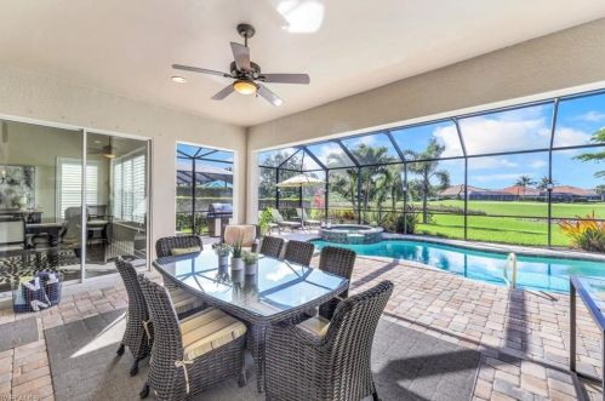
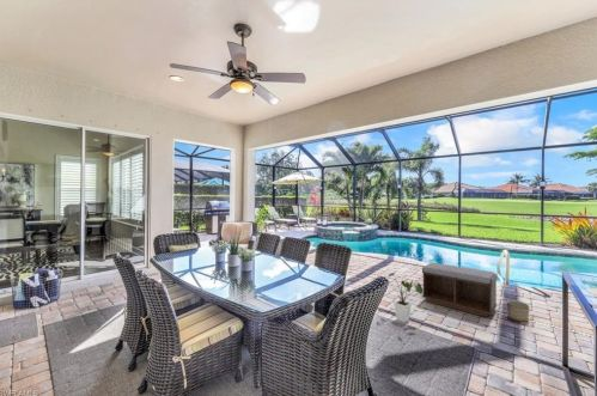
+ house plant [388,272,424,324]
+ bench [421,262,498,318]
+ planter [506,299,531,323]
